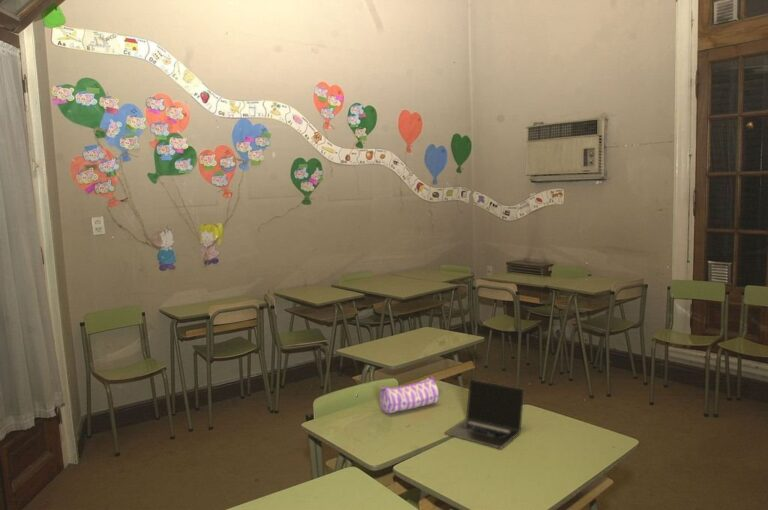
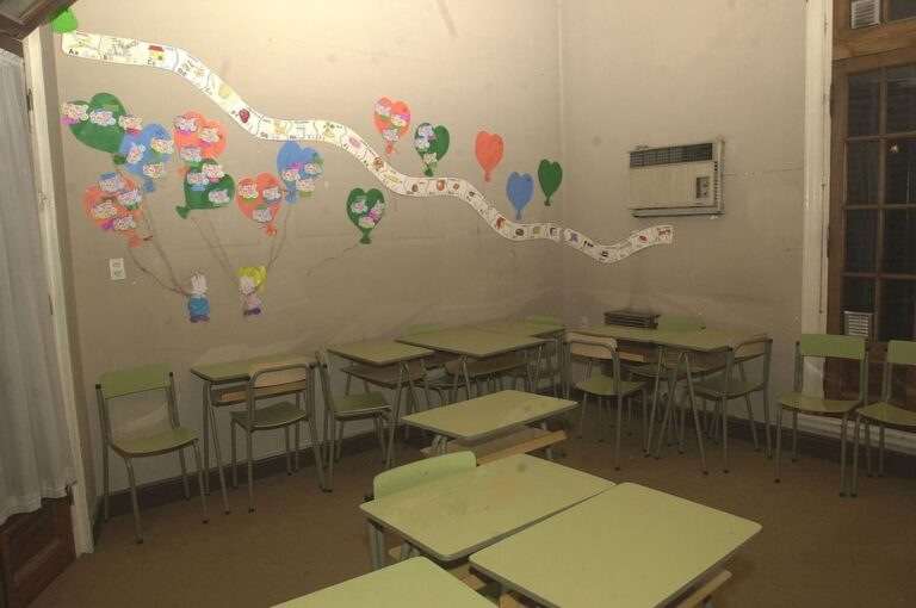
- pencil case [379,376,440,414]
- laptop [444,379,525,450]
